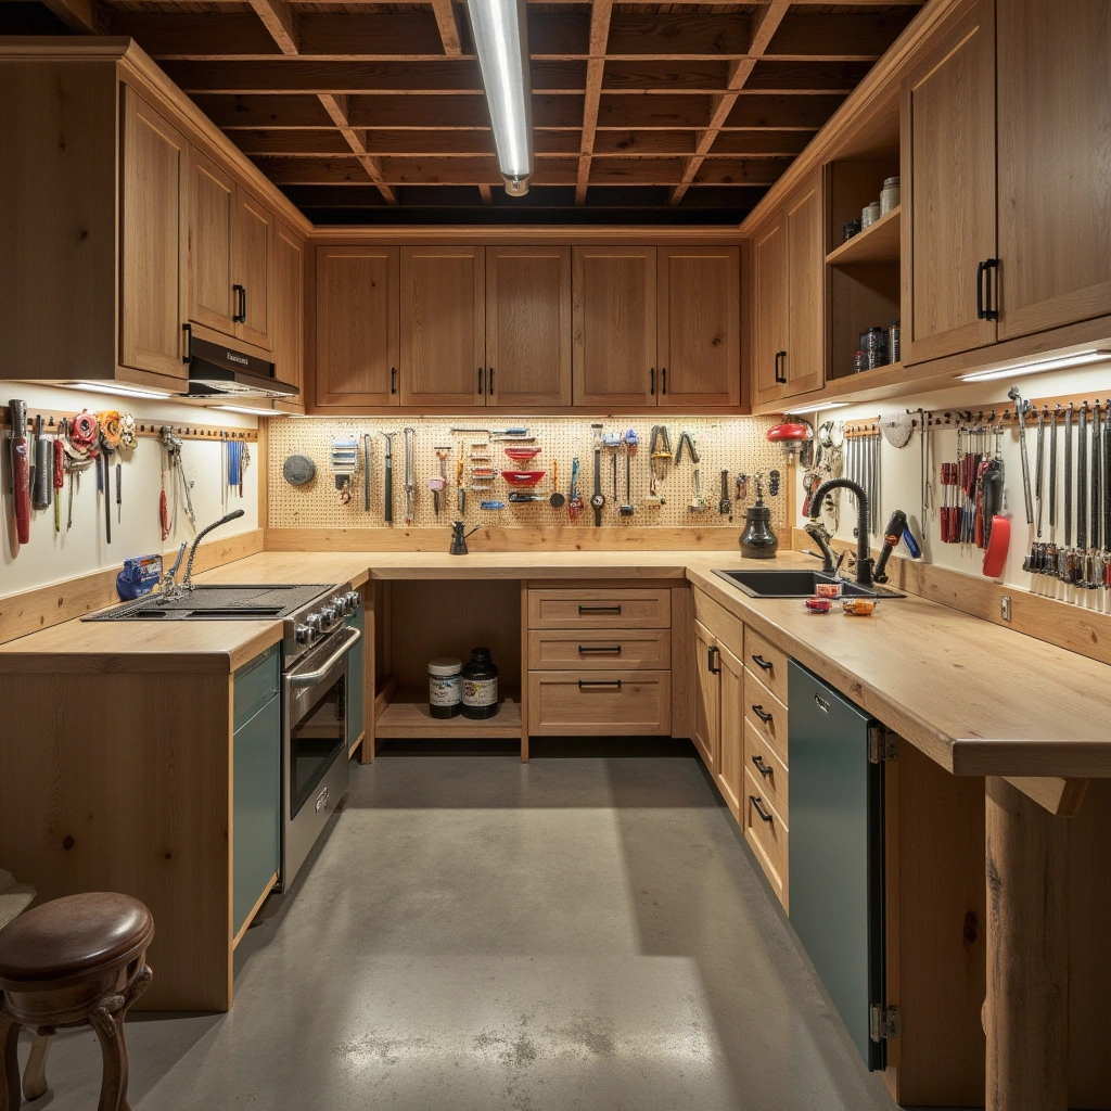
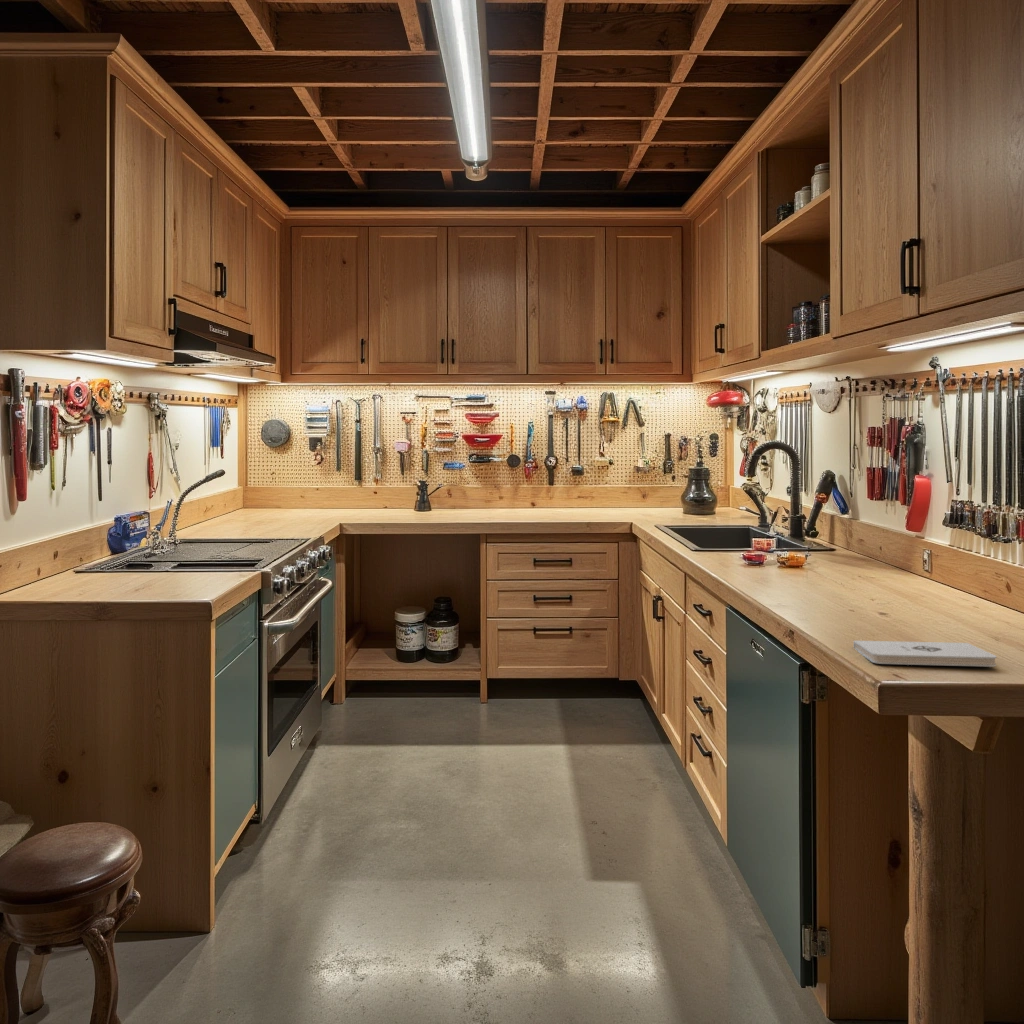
+ notepad [853,640,997,668]
